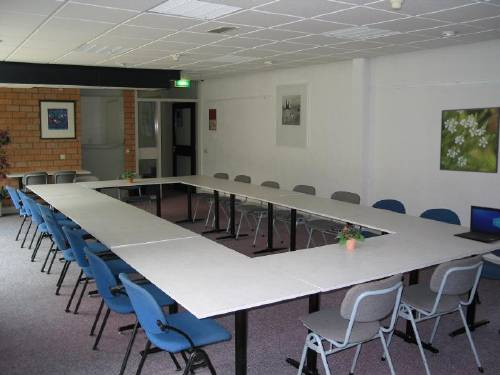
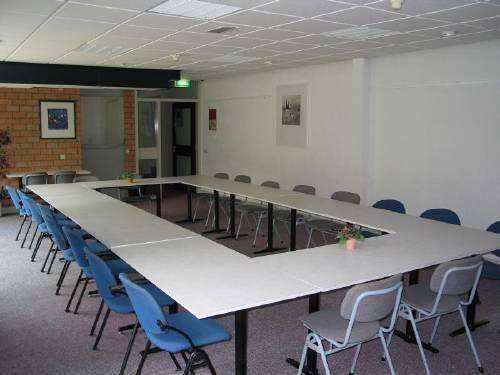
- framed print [439,106,500,174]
- laptop [453,204,500,243]
